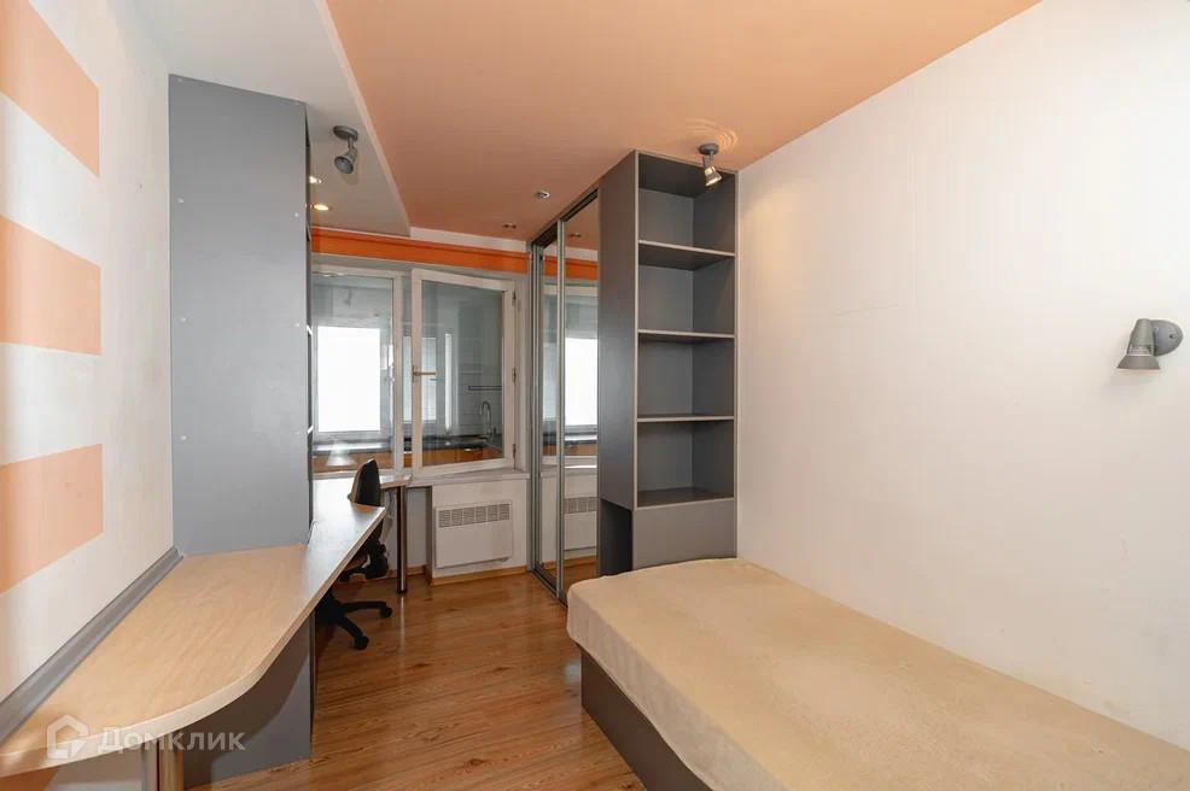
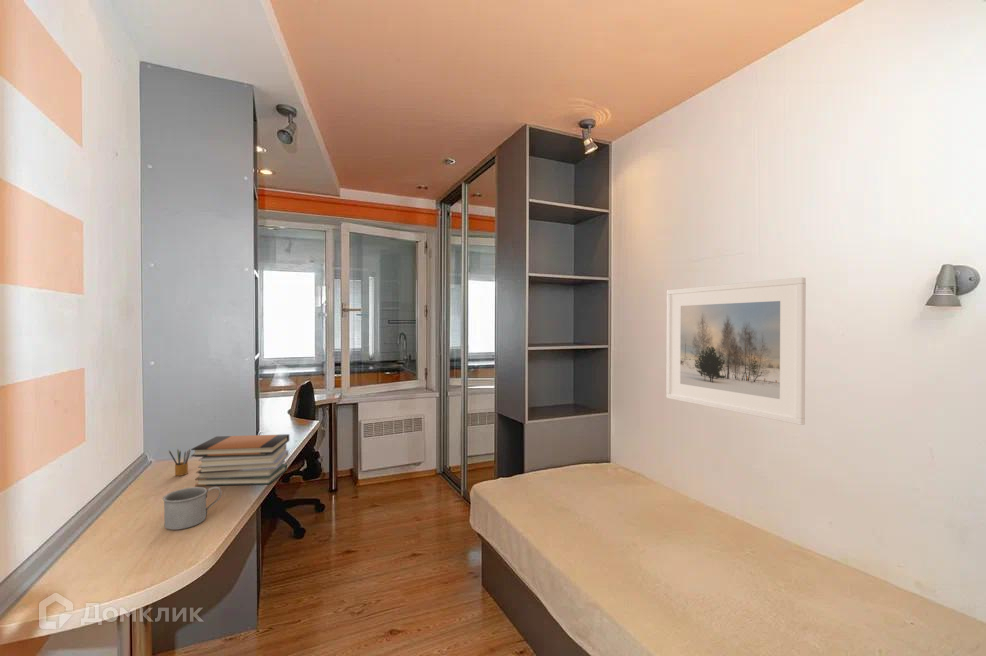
+ book stack [190,433,290,487]
+ pencil box [168,448,192,477]
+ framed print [665,276,807,426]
+ mug [162,486,222,531]
